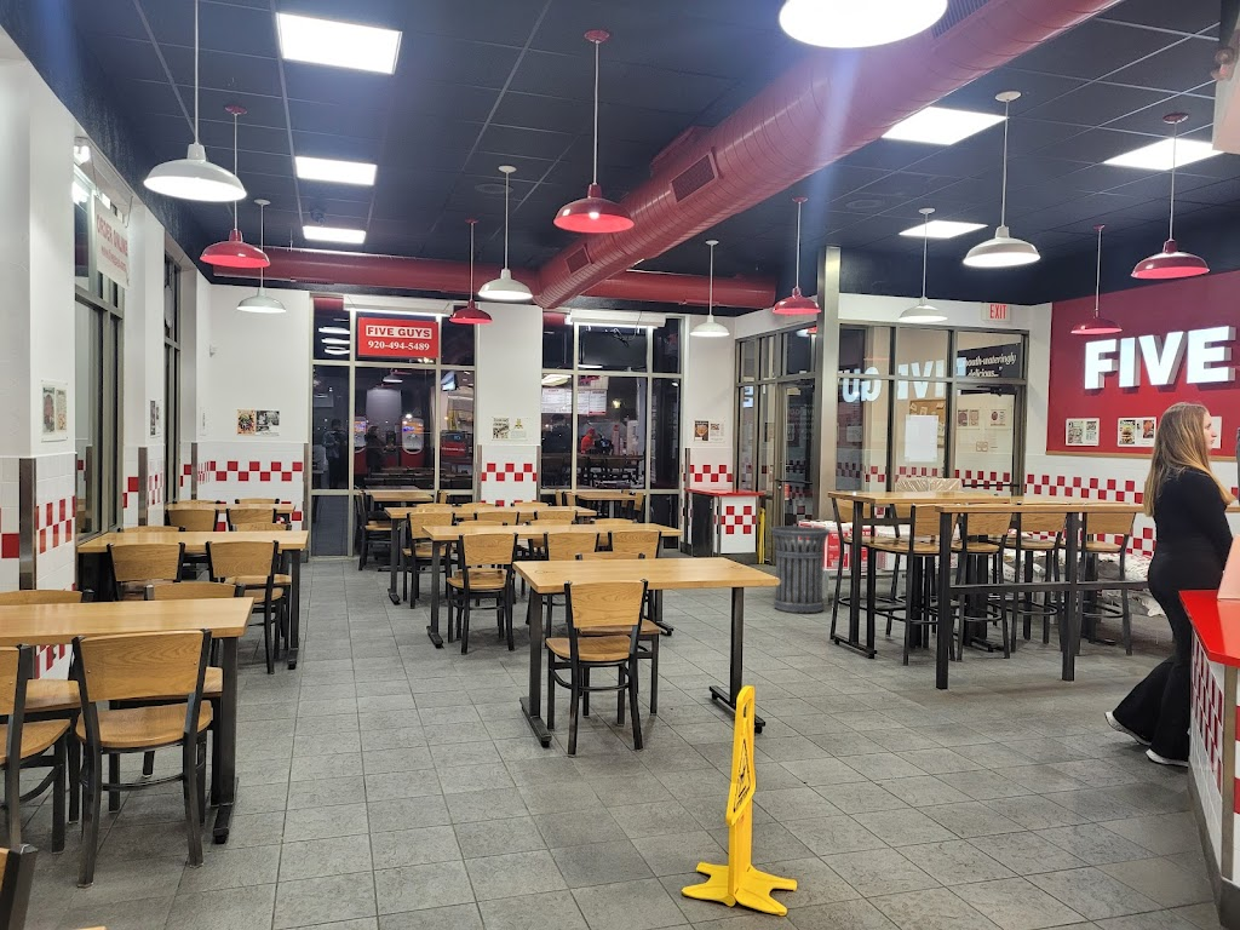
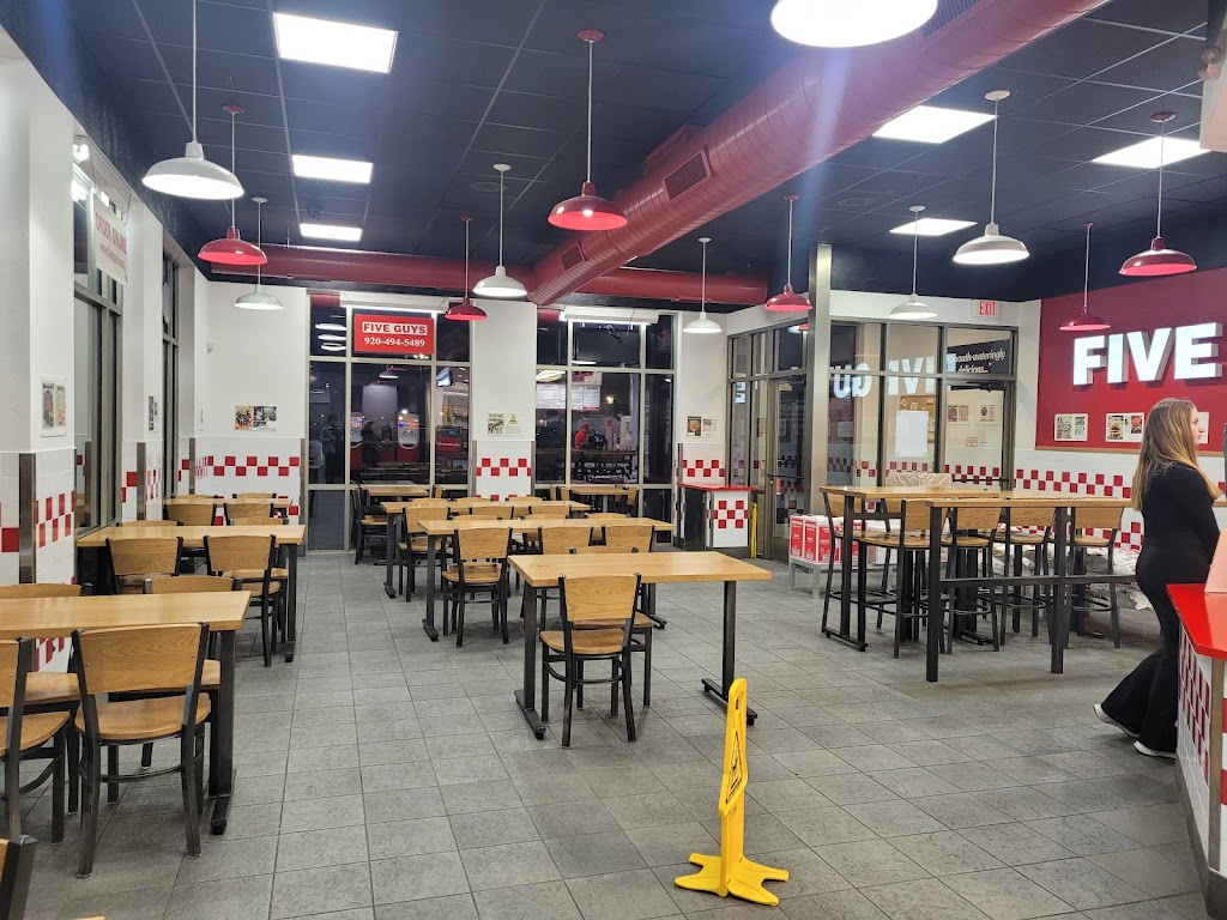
- trash can [769,526,831,615]
